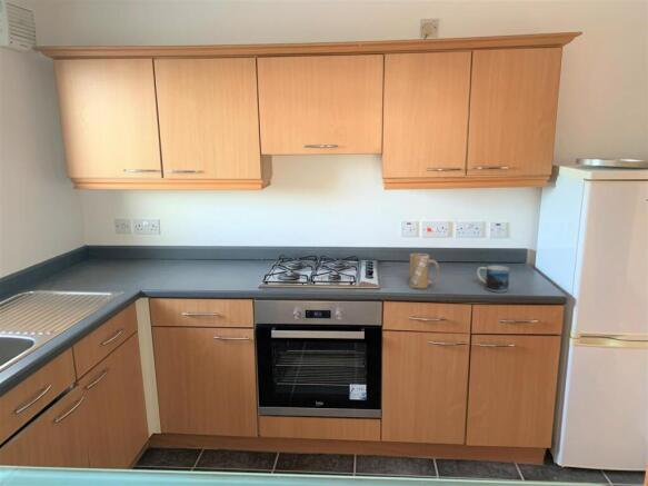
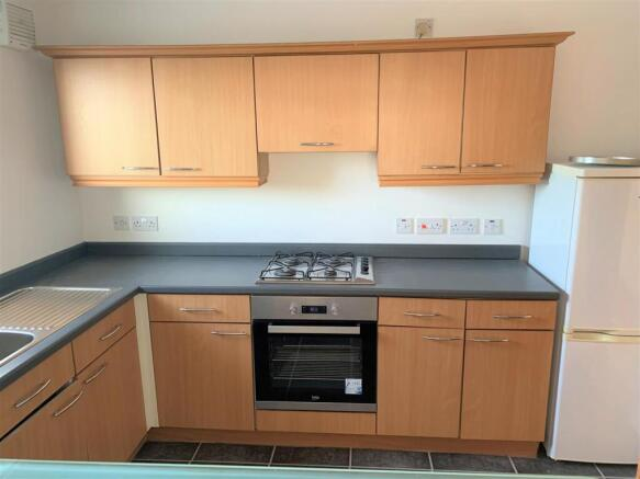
- mug [409,252,440,289]
- mug [476,265,510,292]
